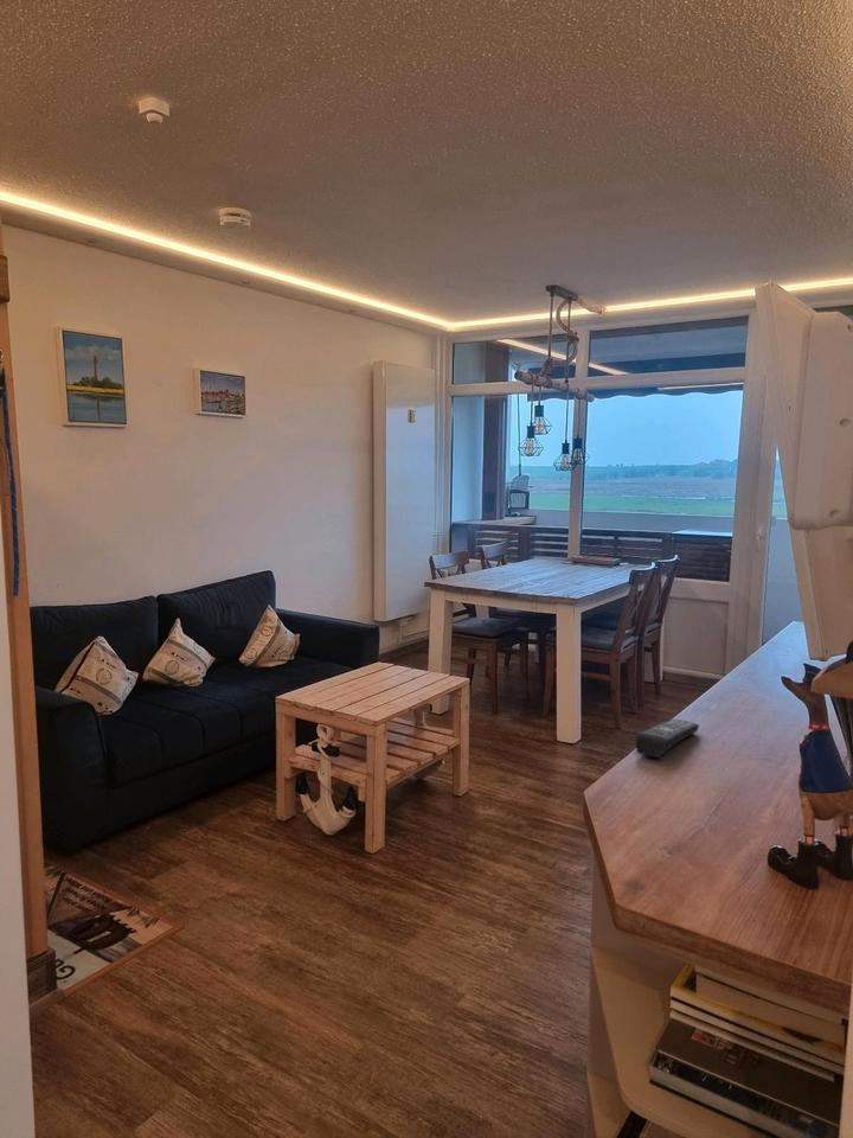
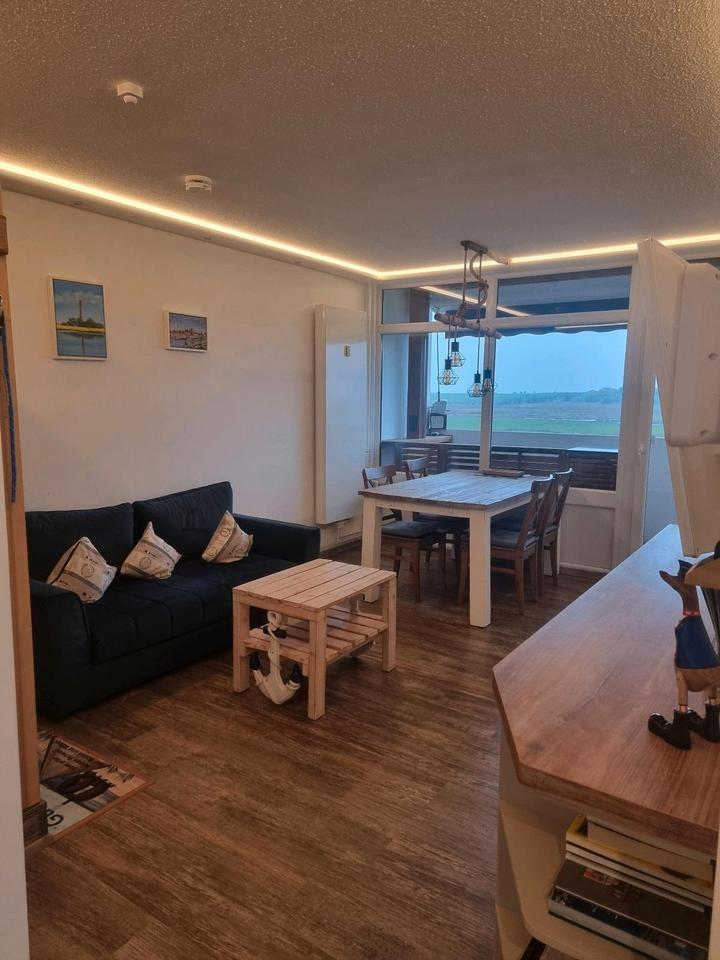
- remote control [635,718,700,759]
